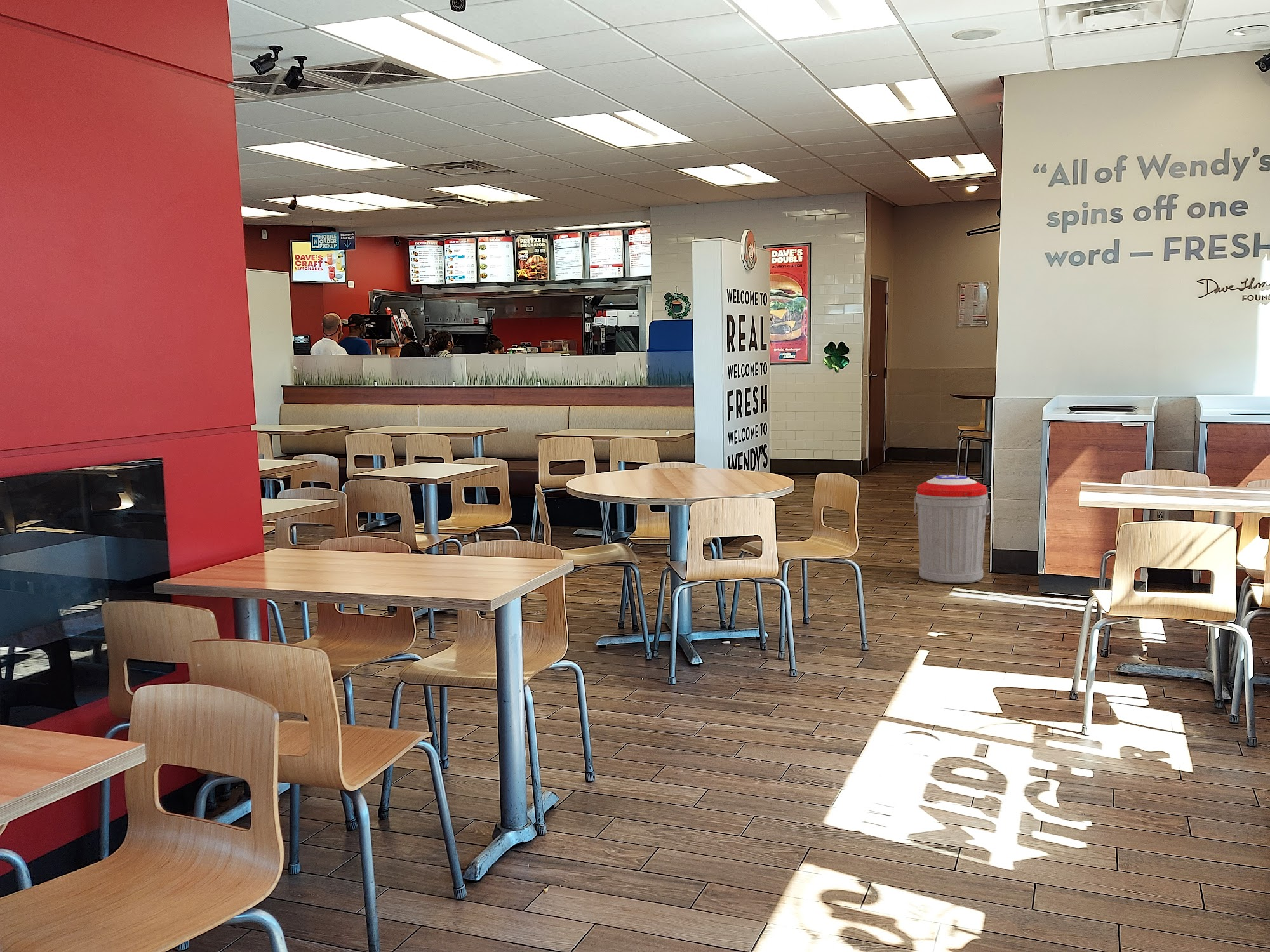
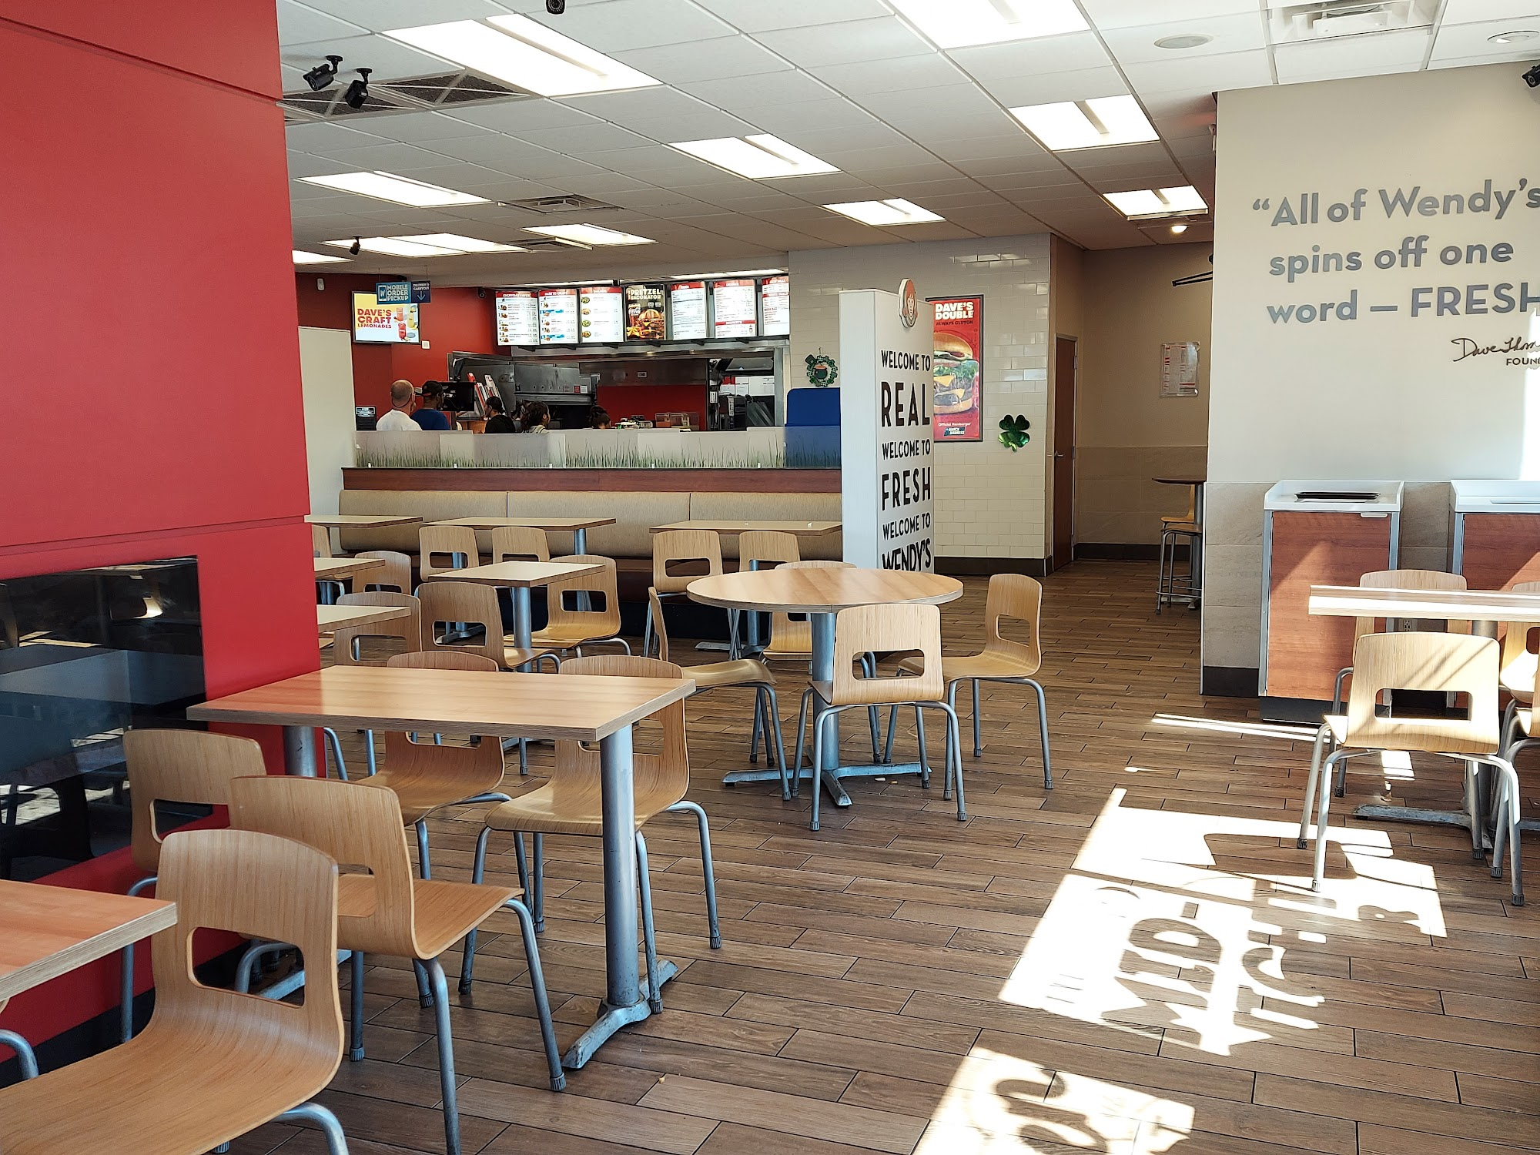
- trash can [914,474,991,584]
